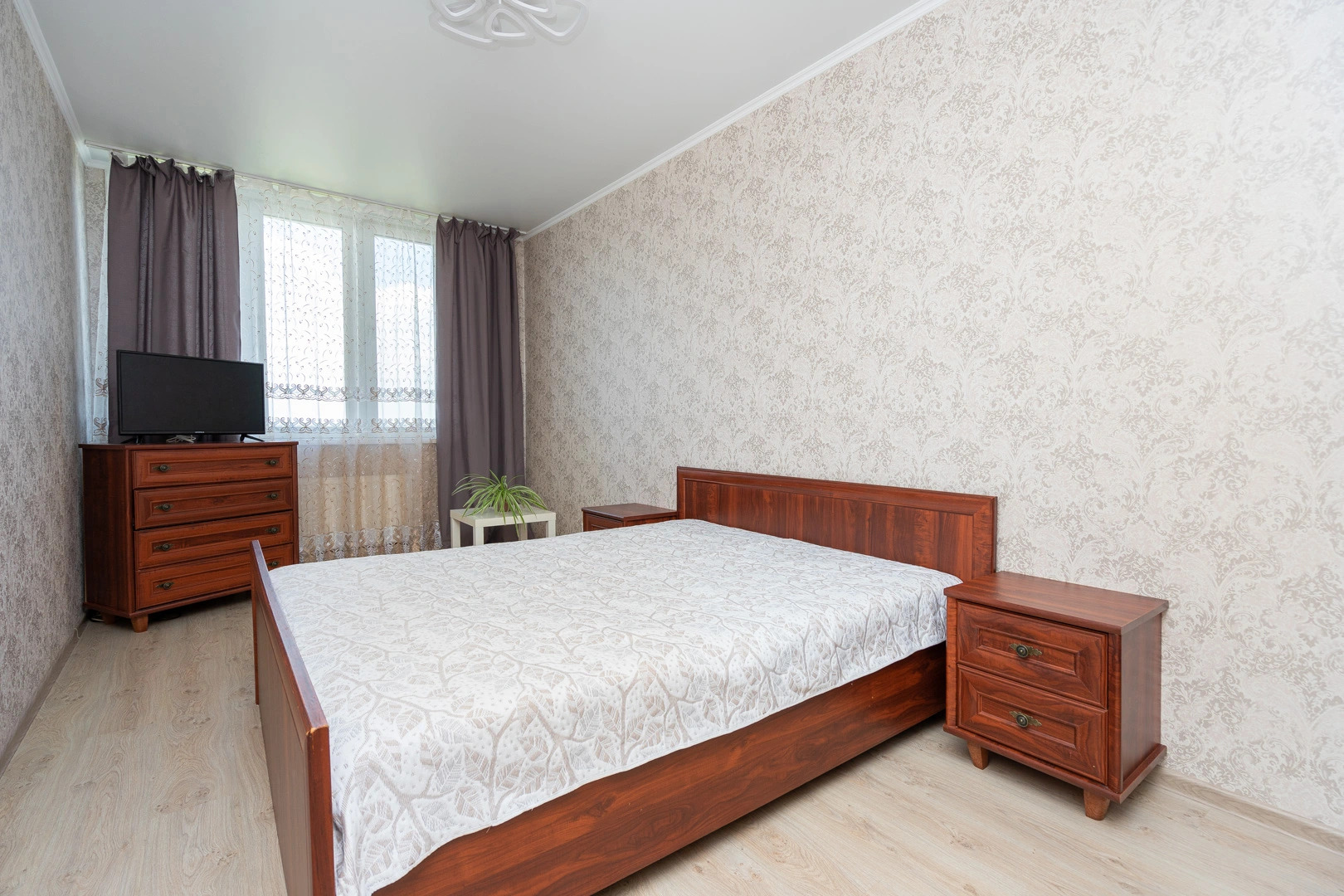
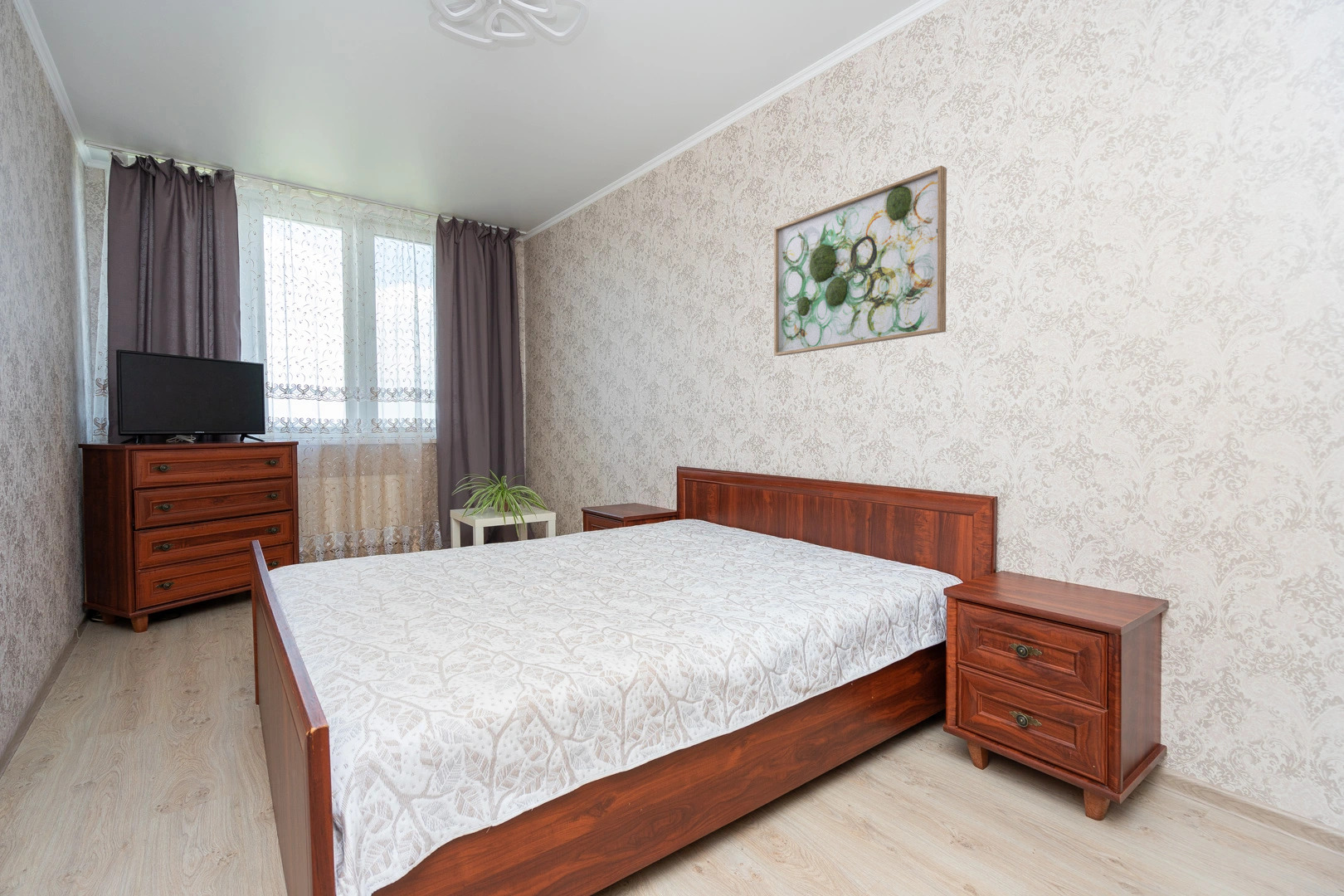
+ wall art [773,165,947,357]
